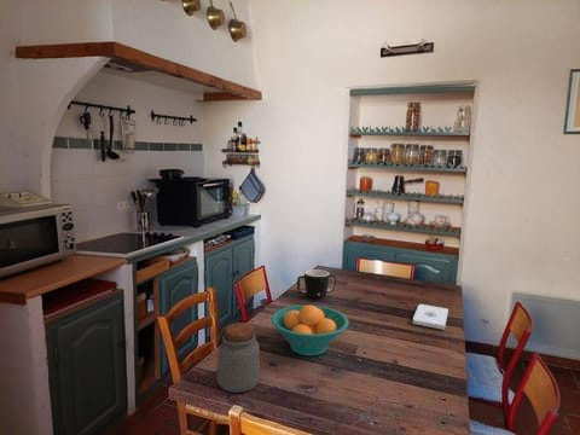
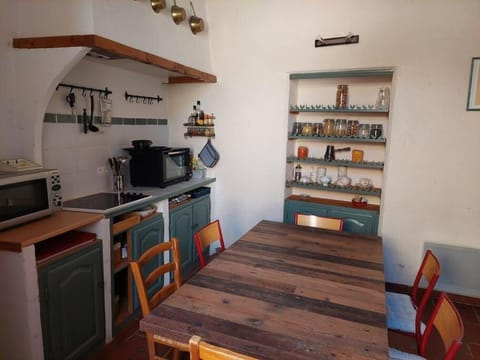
- fruit bowl [271,303,350,356]
- jar [215,321,261,394]
- notepad [412,303,450,331]
- mug [296,268,337,300]
